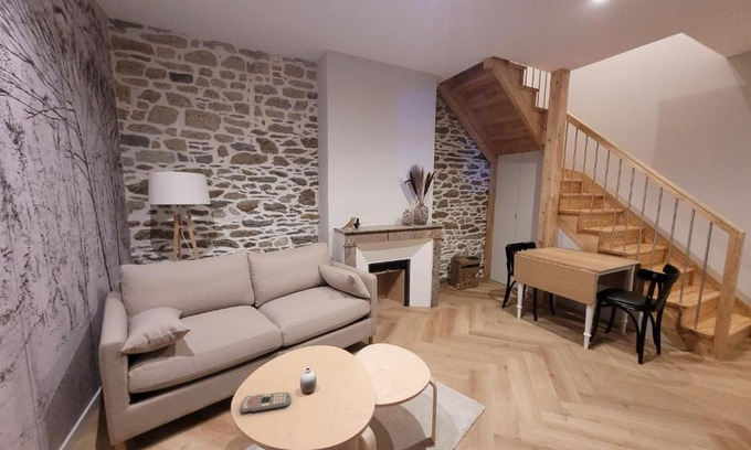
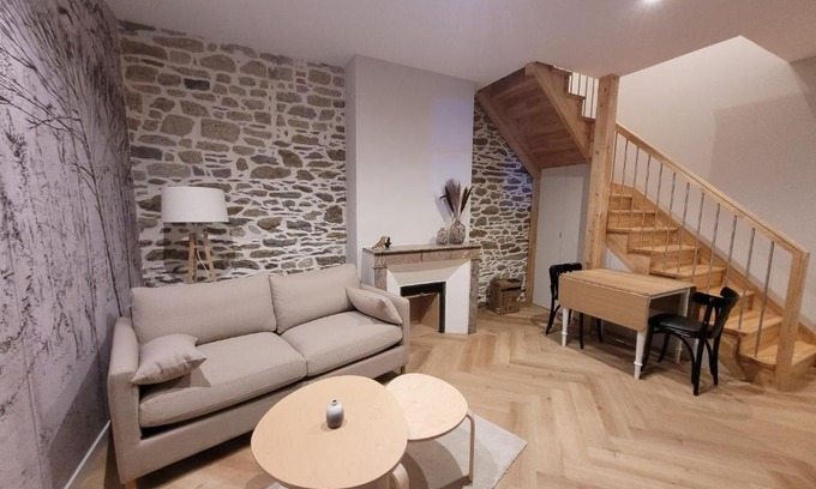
- remote control [240,392,293,415]
